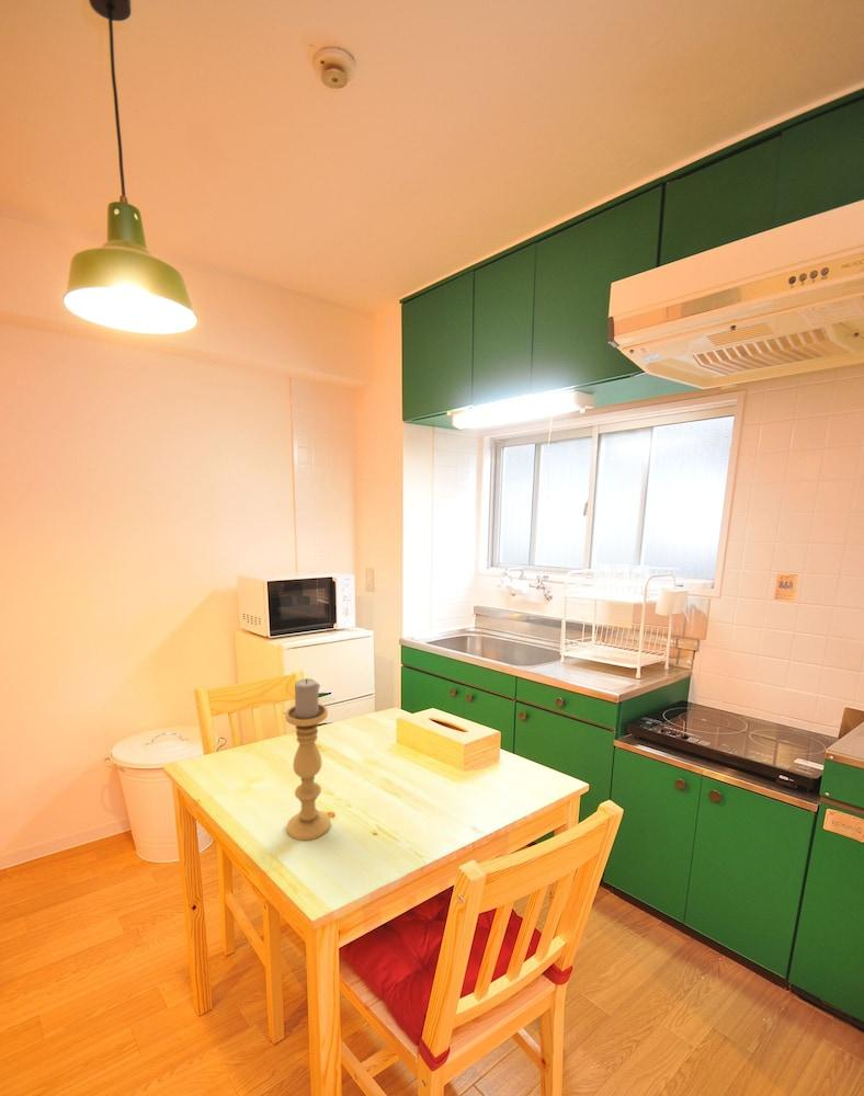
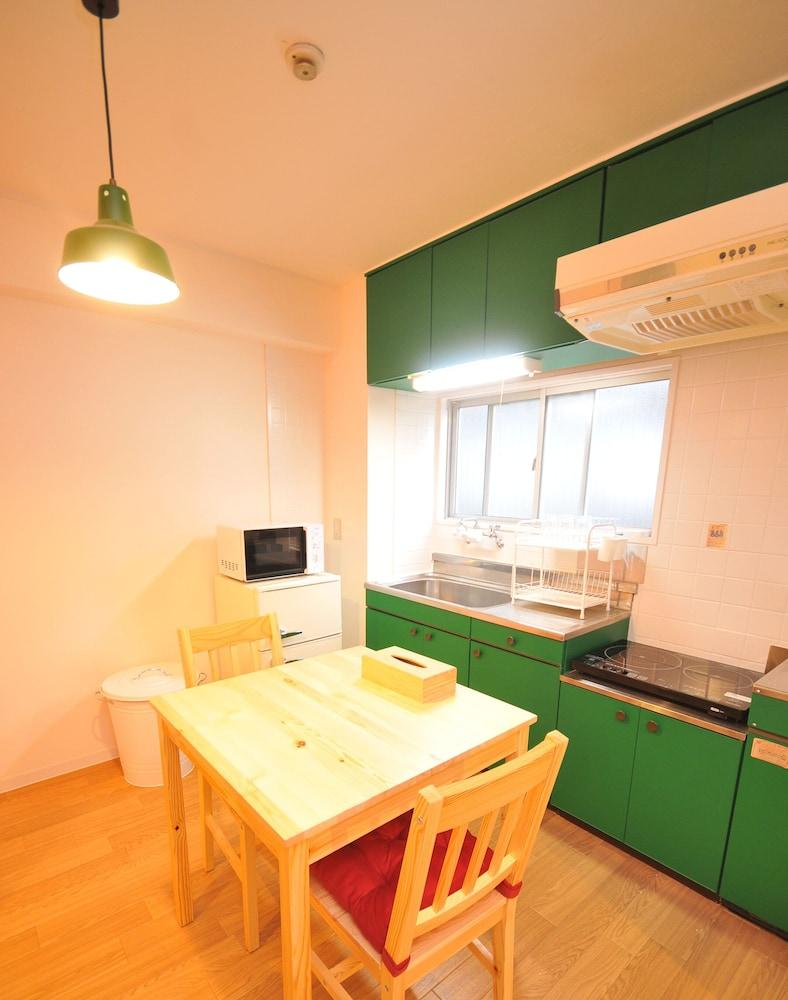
- candle holder [284,677,331,842]
